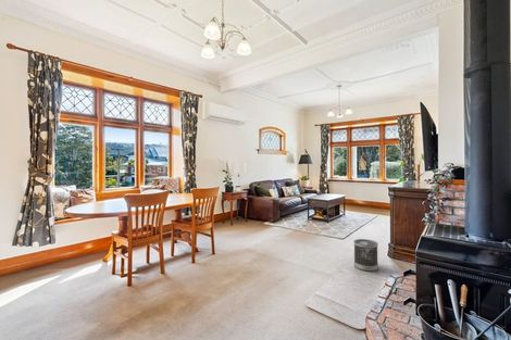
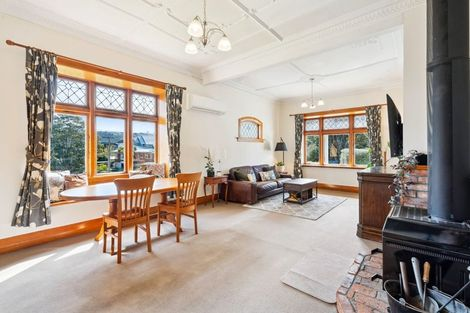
- wastebasket [353,238,379,273]
